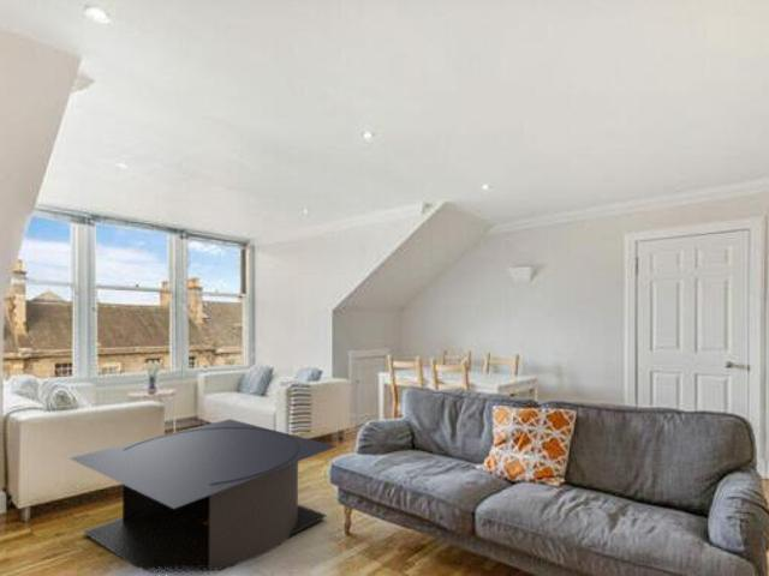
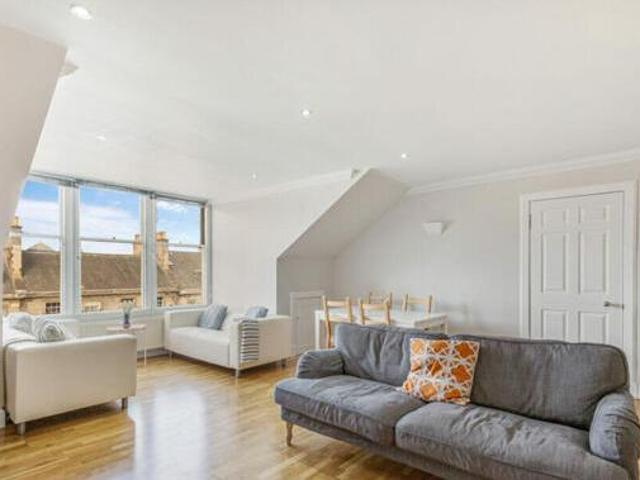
- coffee table [70,418,338,576]
